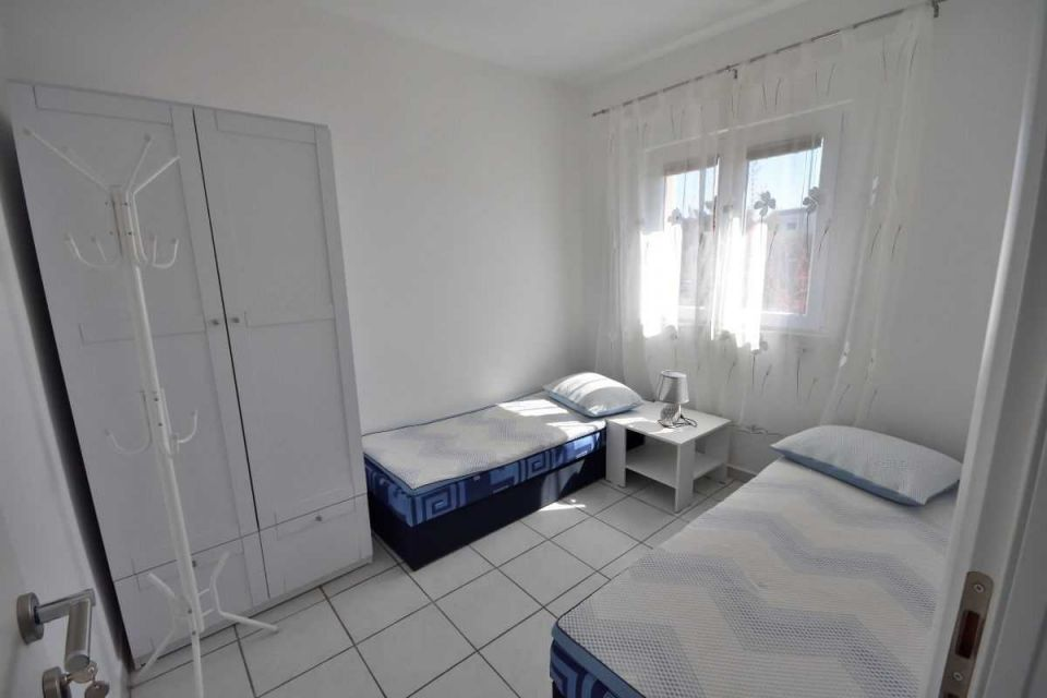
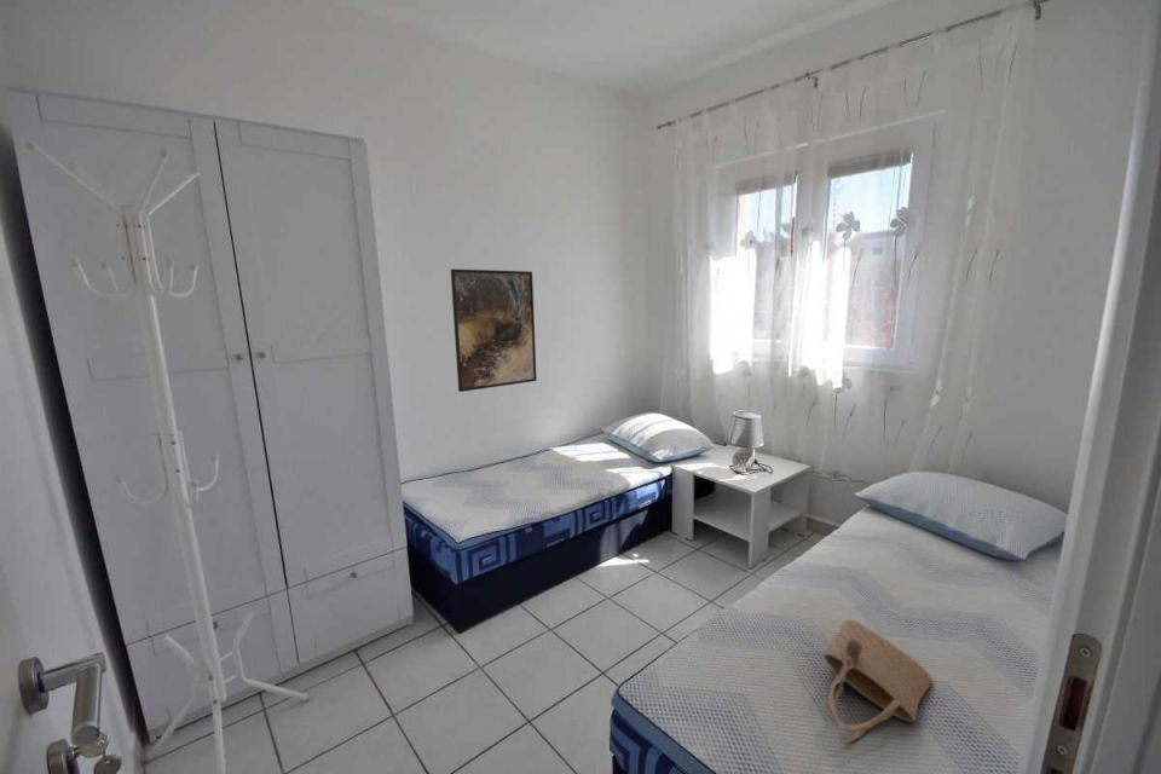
+ tote bag [822,618,932,744]
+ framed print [450,268,538,393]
